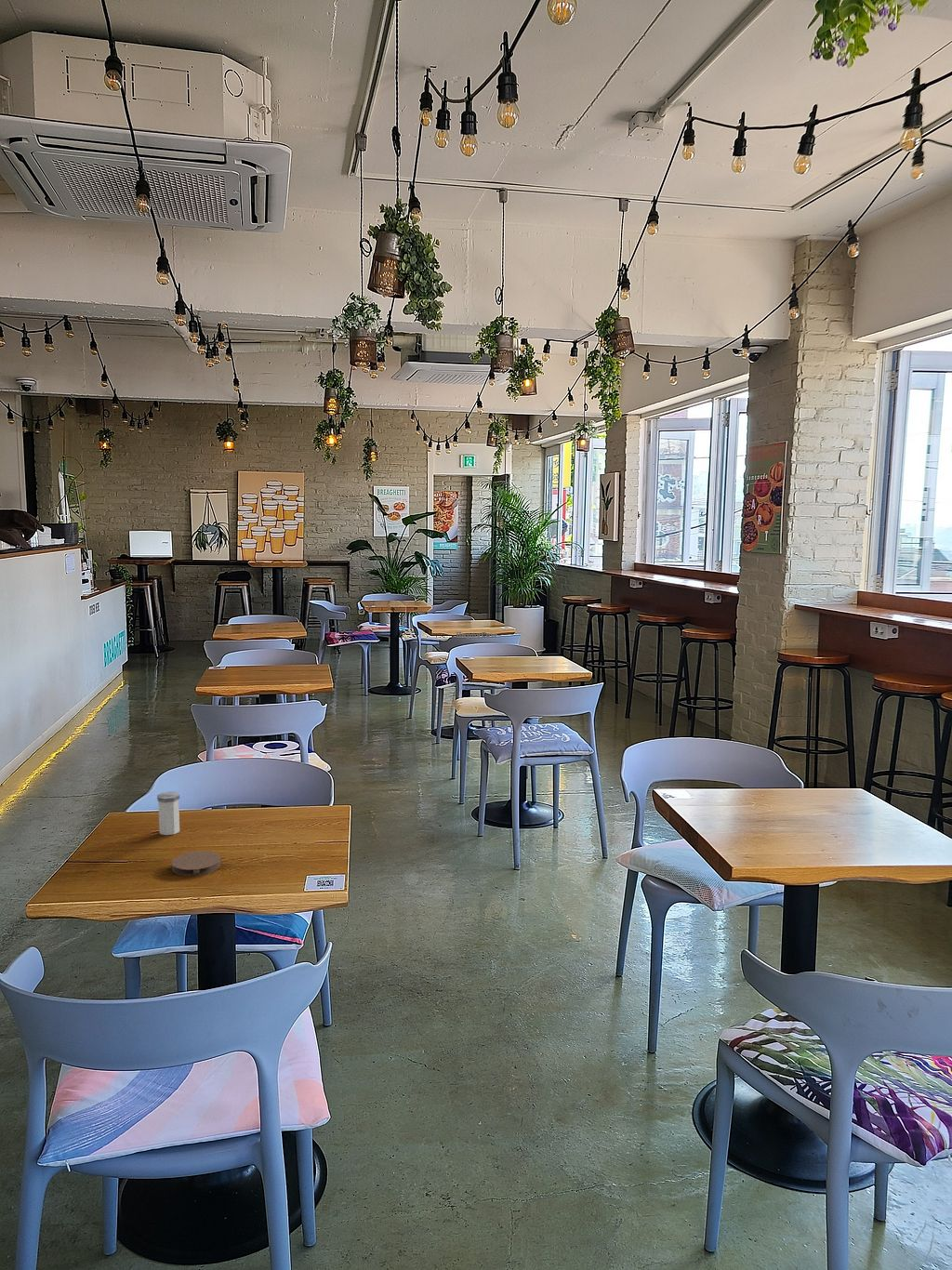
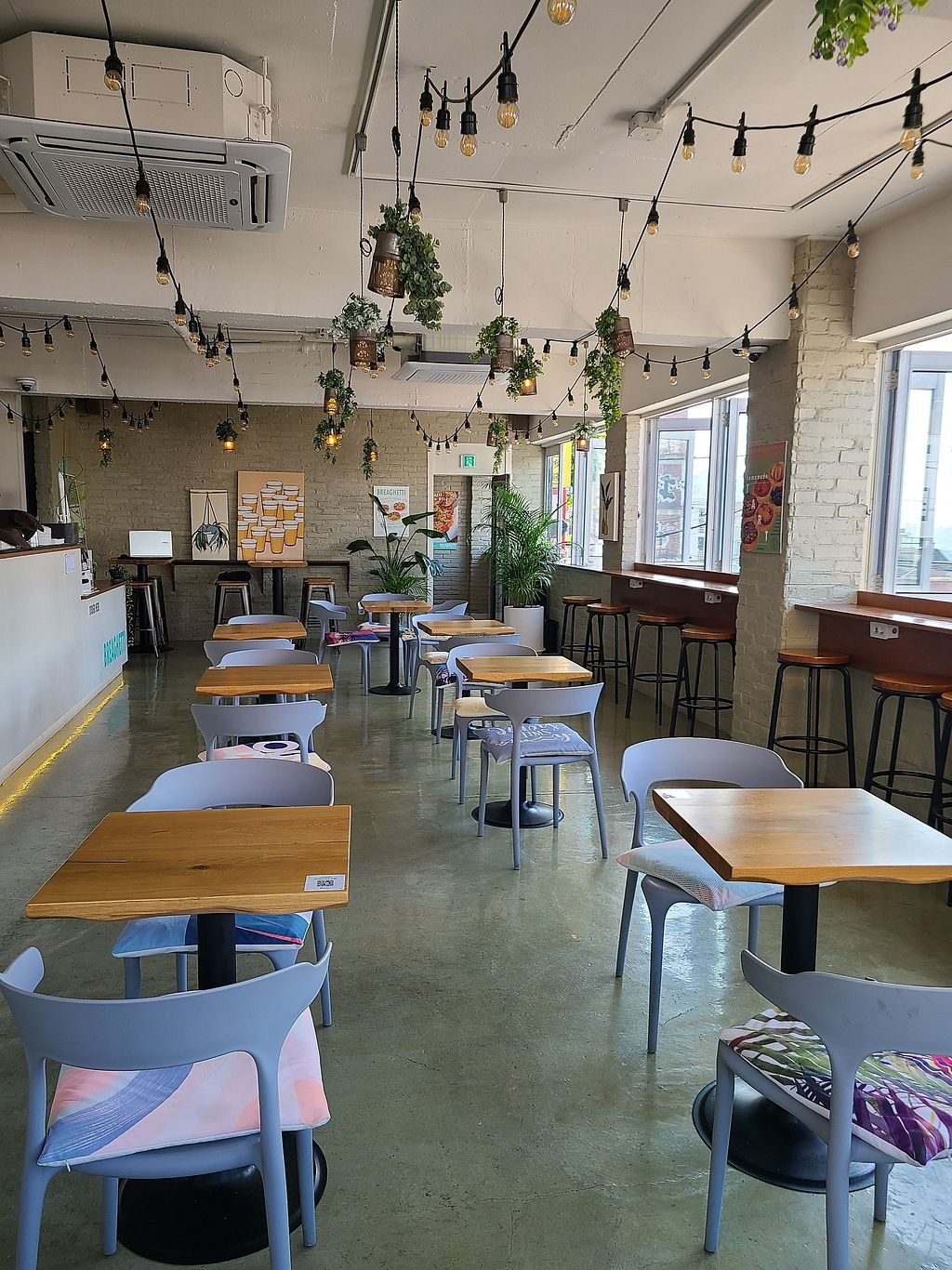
- salt shaker [156,791,180,836]
- coaster [171,850,222,877]
